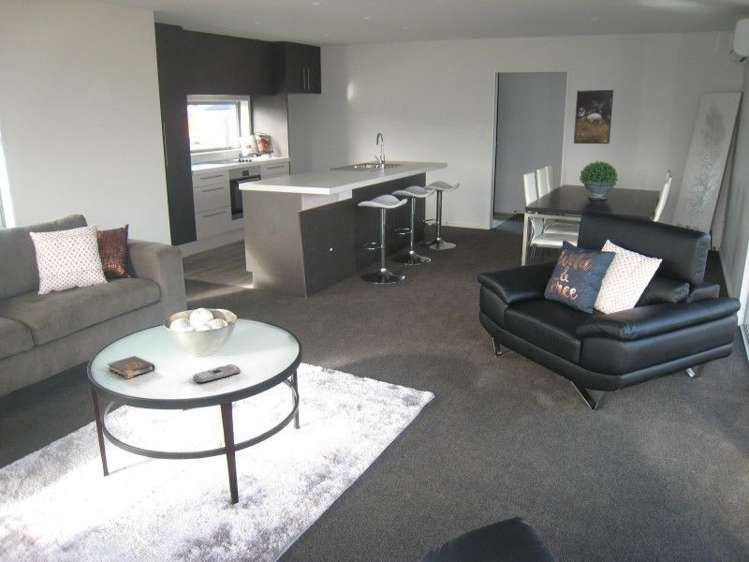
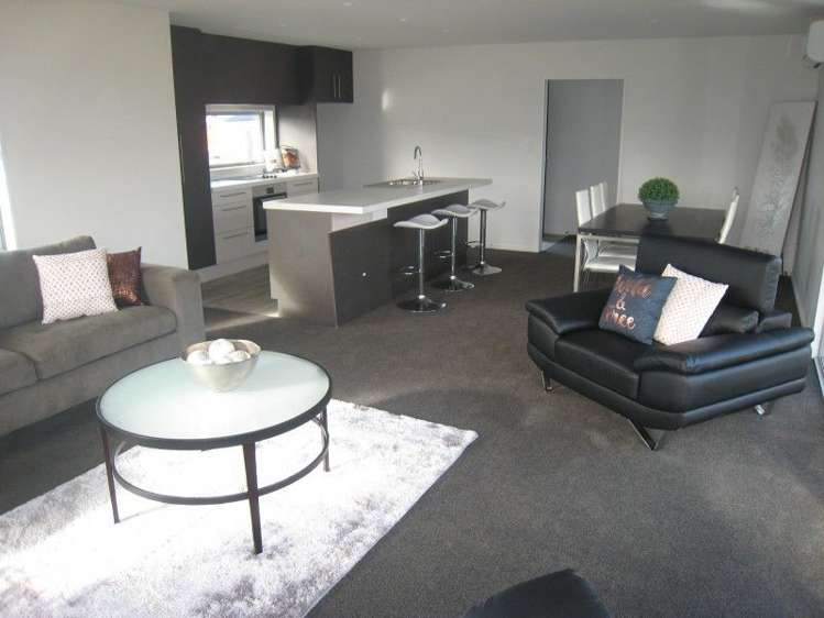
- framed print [573,89,615,145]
- remote control [192,363,241,384]
- book [106,355,156,380]
